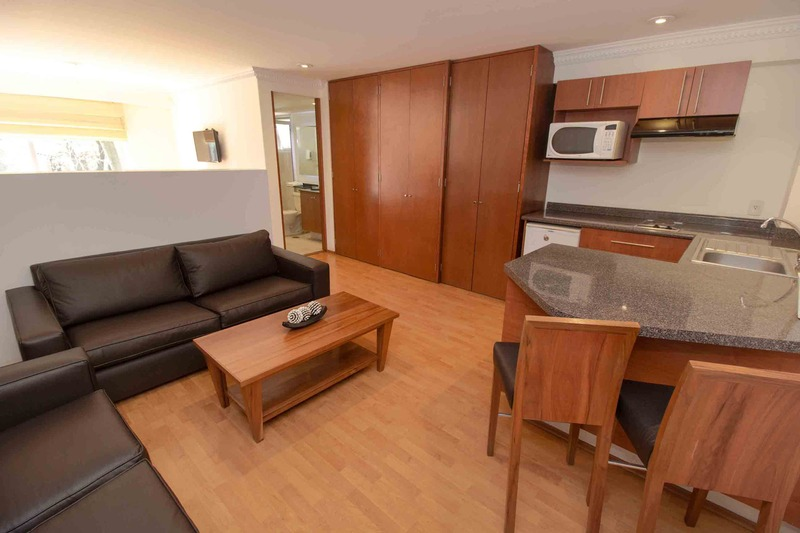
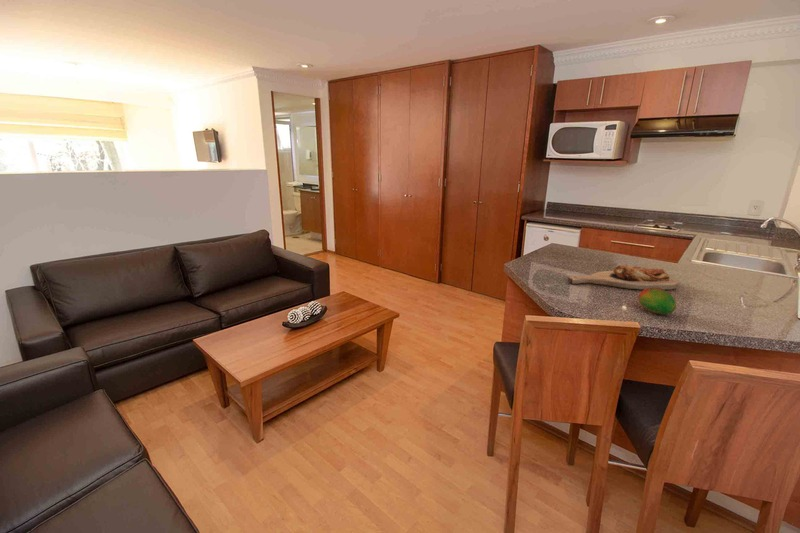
+ fruit [637,288,677,315]
+ cutting board [567,264,679,290]
